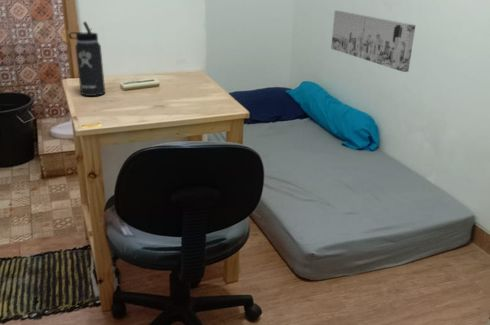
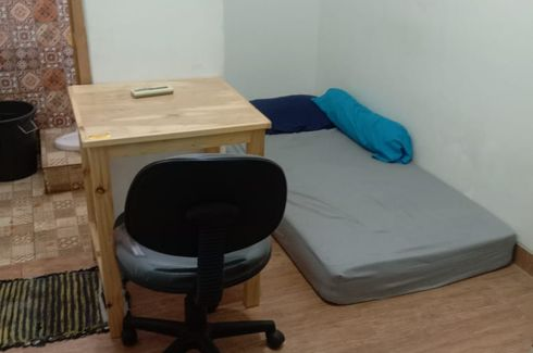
- wall art [330,9,417,73]
- thermos bottle [68,21,106,97]
